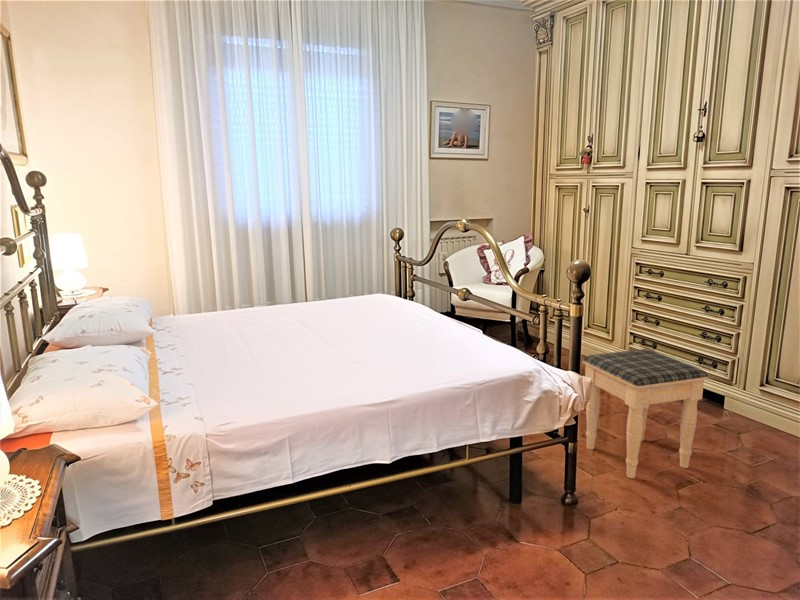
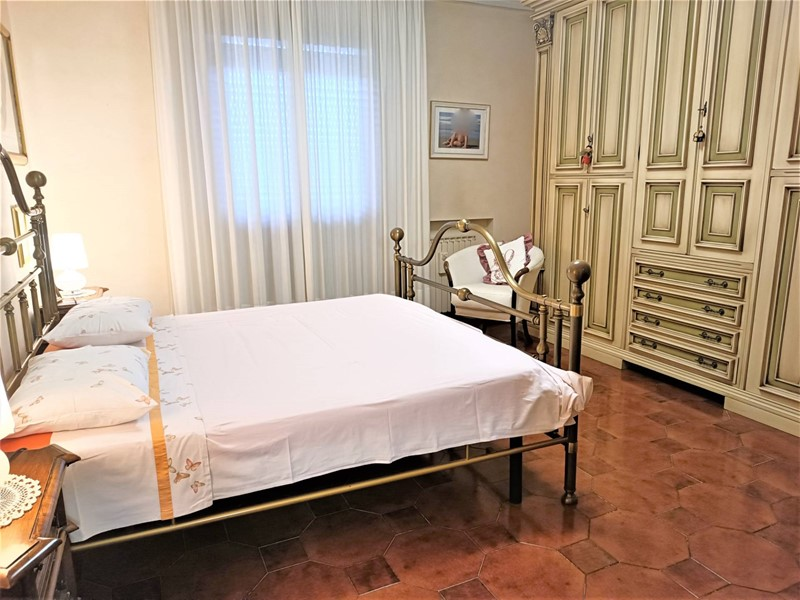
- footstool [582,348,709,479]
